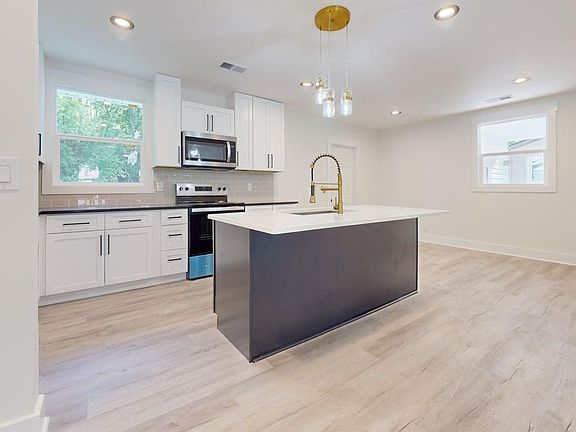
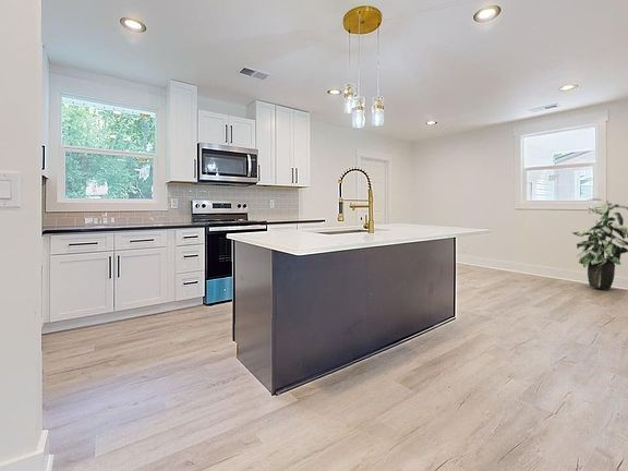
+ indoor plant [570,197,628,290]
